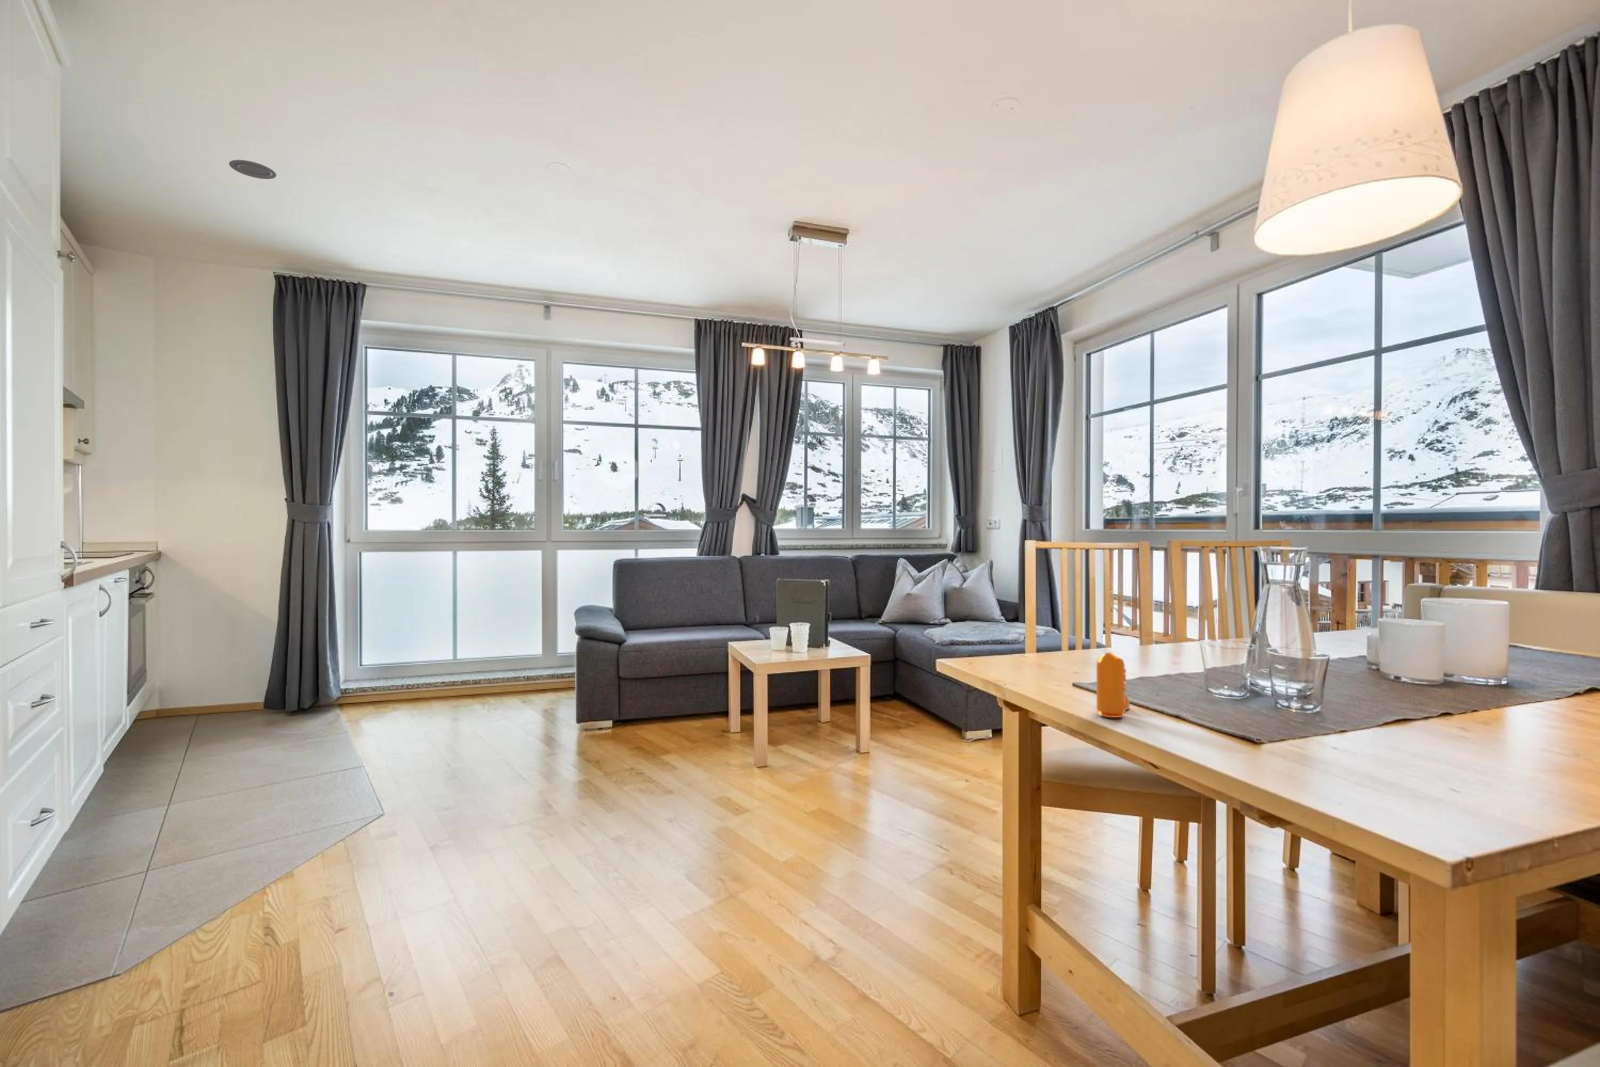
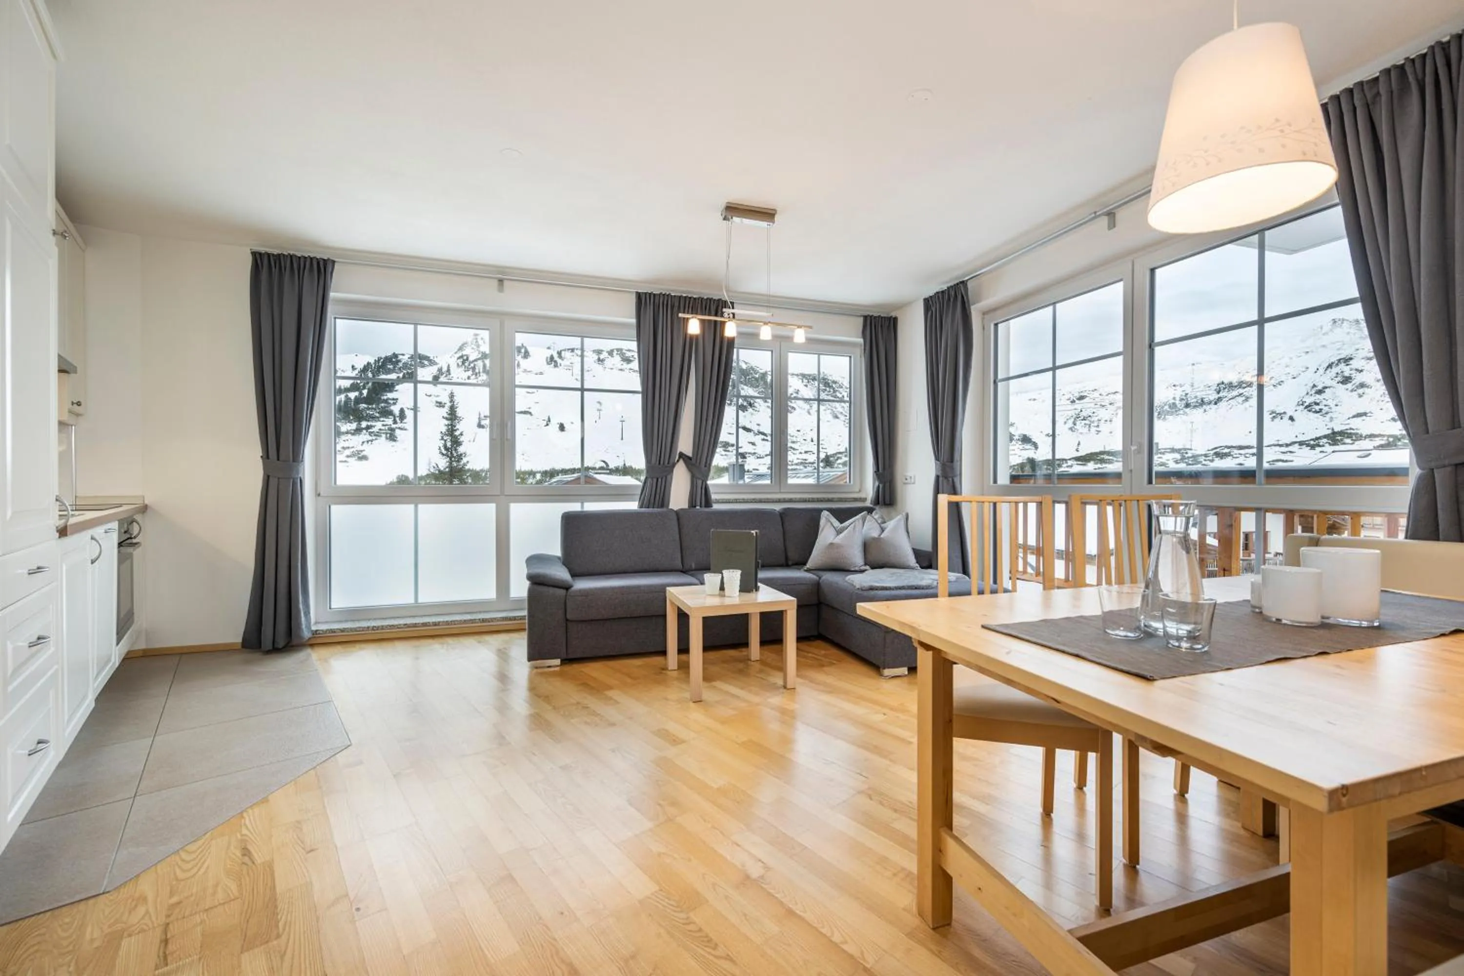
- pepper shaker [1096,651,1130,718]
- recessed light [229,160,277,180]
